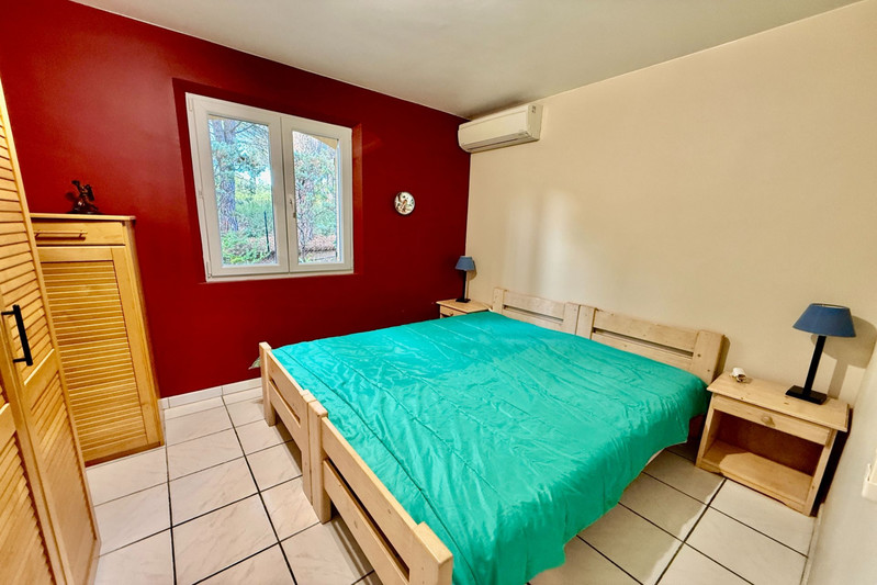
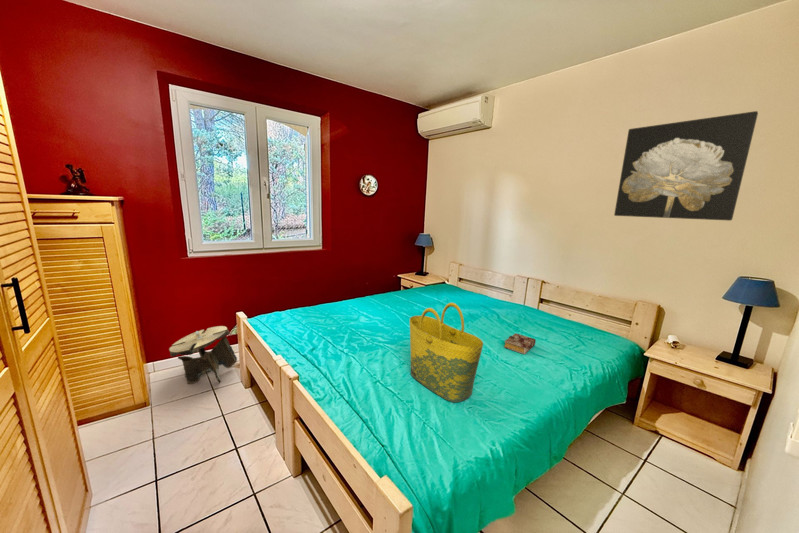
+ wall art [613,110,759,222]
+ tote bag [409,302,484,403]
+ stool [168,325,238,385]
+ book [503,332,537,355]
